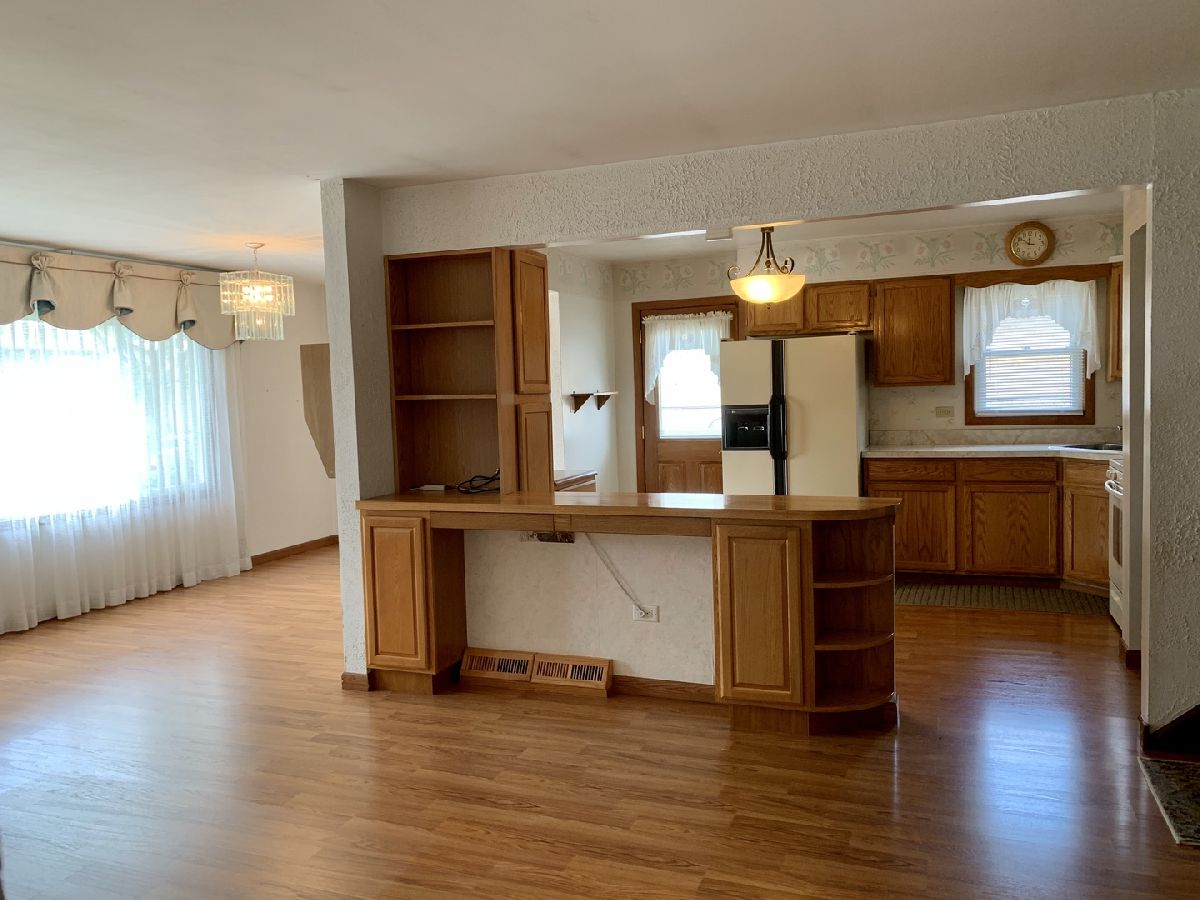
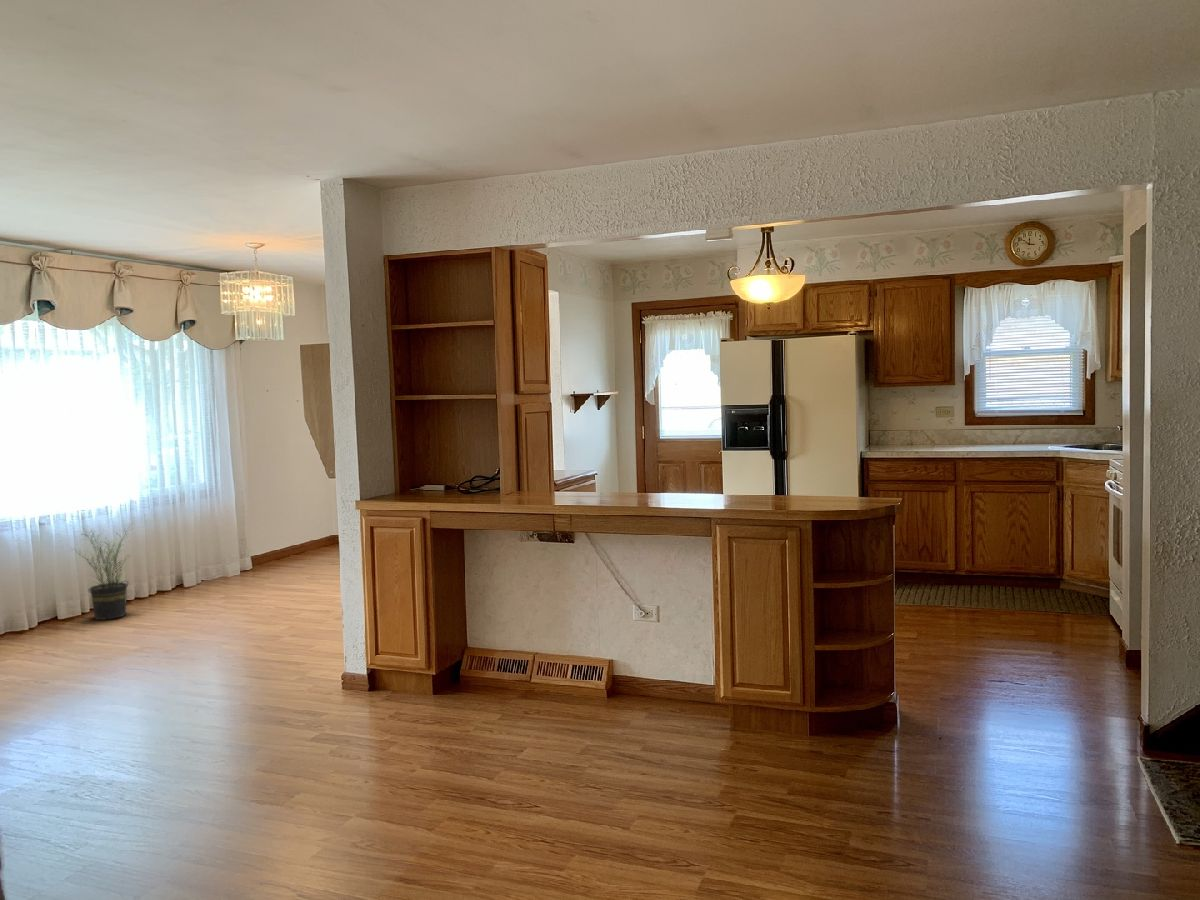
+ potted plant [70,521,135,621]
